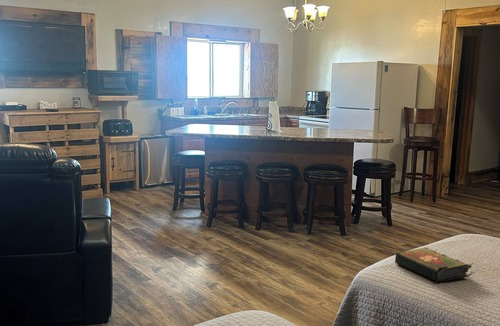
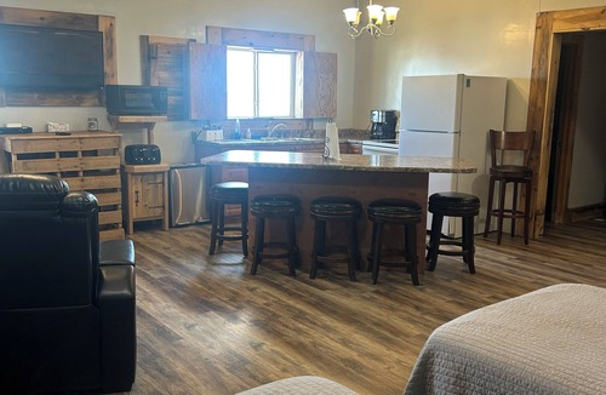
- book [394,247,476,284]
